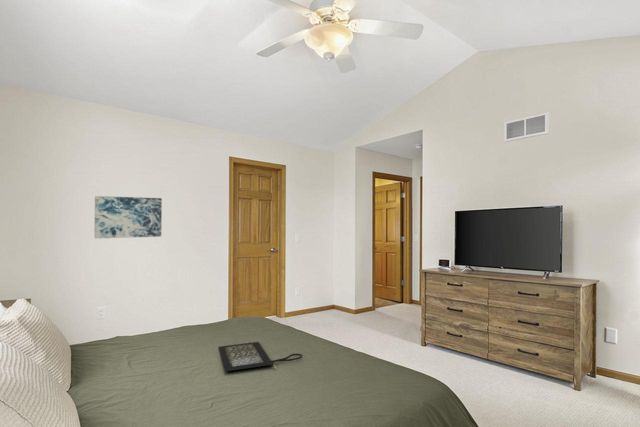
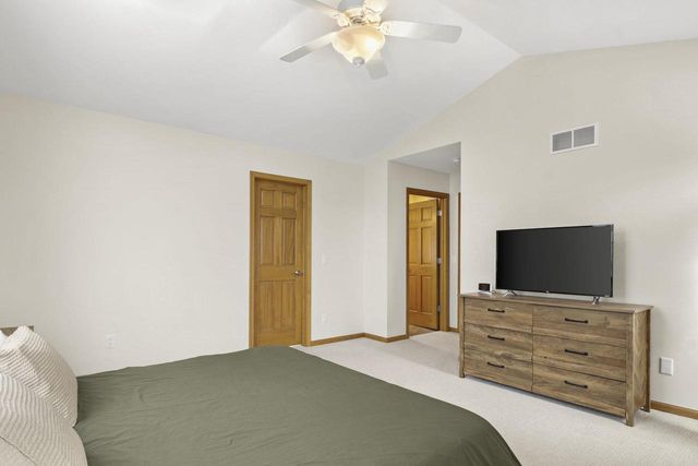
- clutch bag [218,341,303,372]
- wall art [94,195,163,240]
